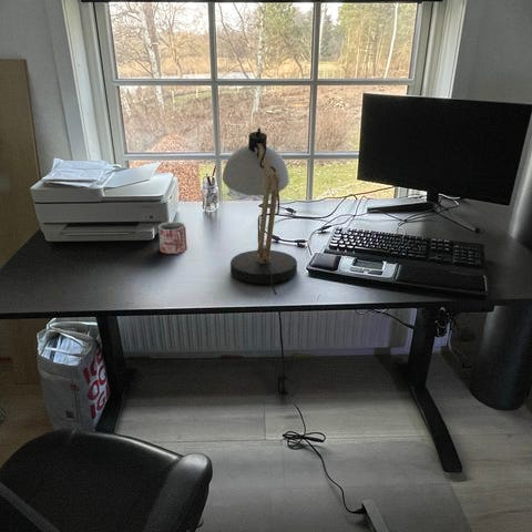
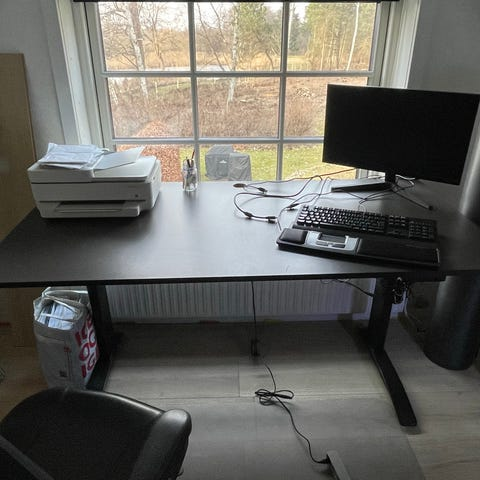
- mug [157,221,188,255]
- desk lamp [222,126,298,296]
